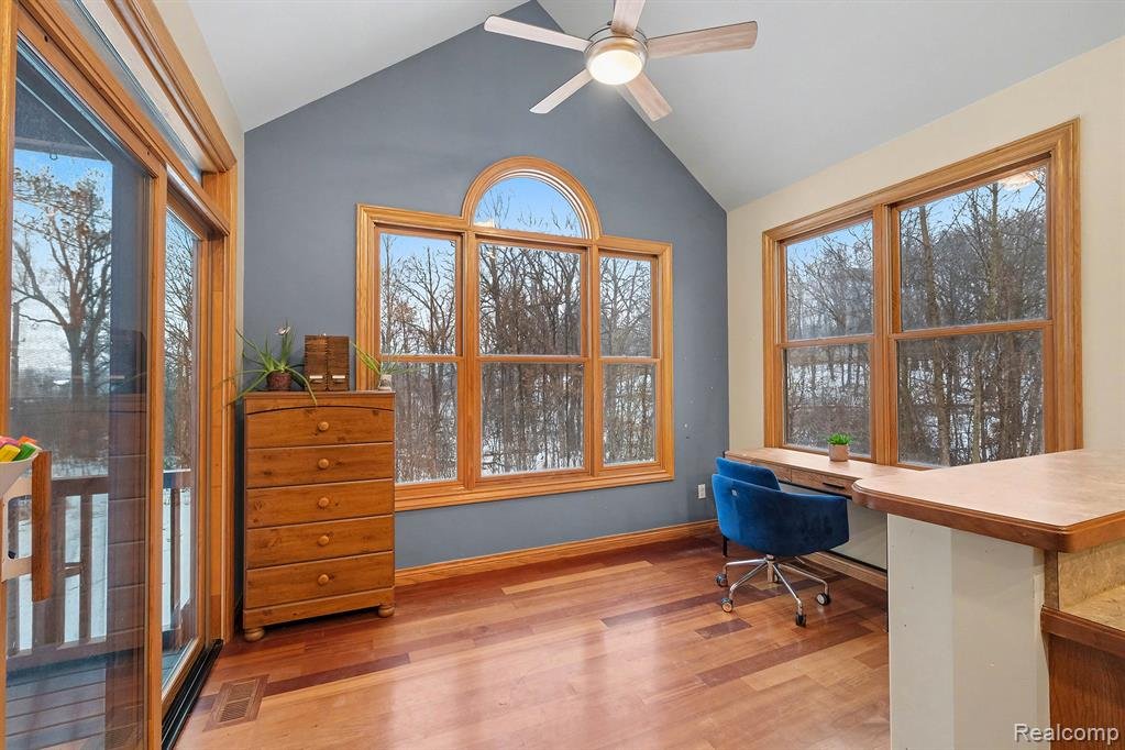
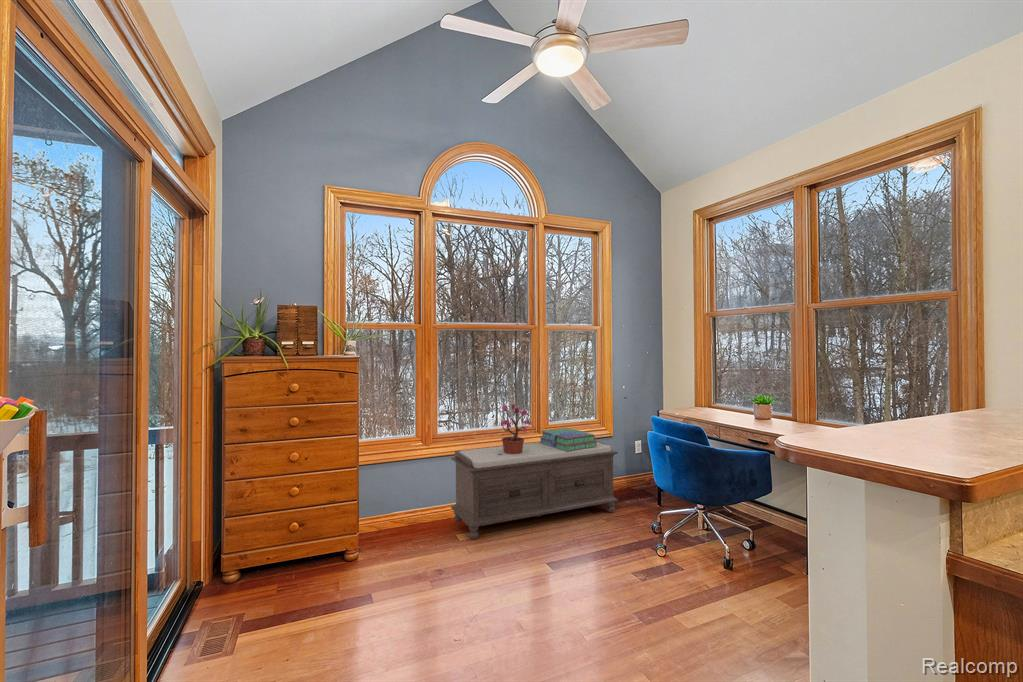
+ stack of books [539,427,597,451]
+ bench [450,440,619,540]
+ potted plant [498,403,533,455]
